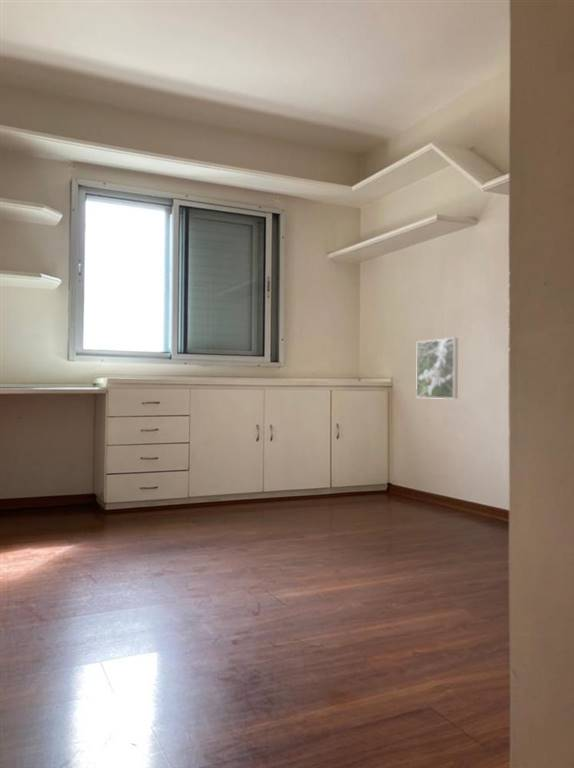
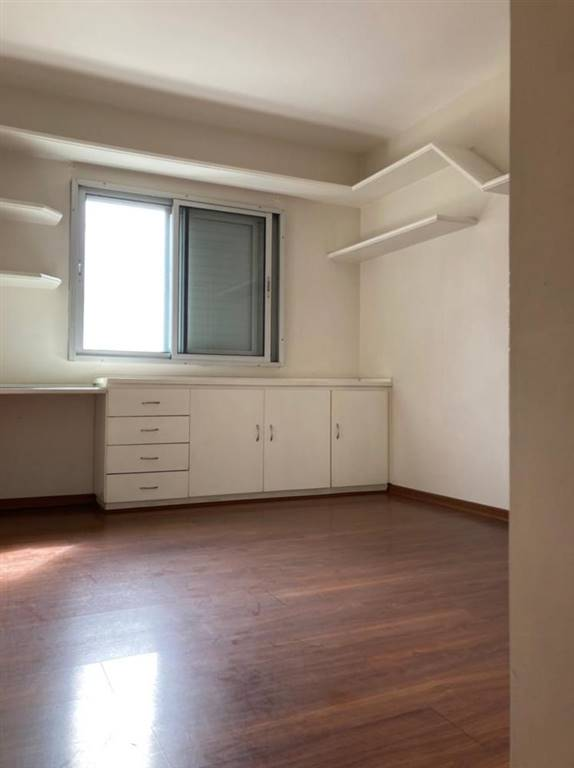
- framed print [415,337,459,400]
